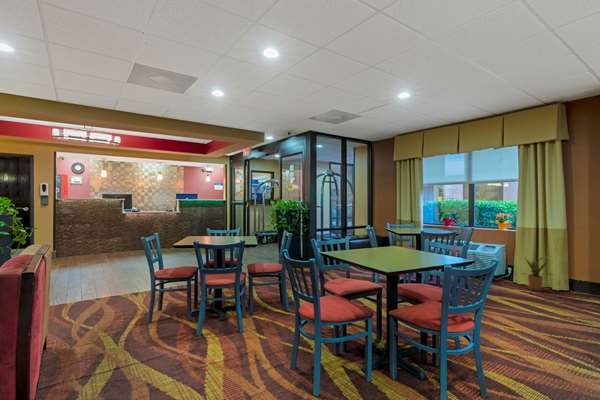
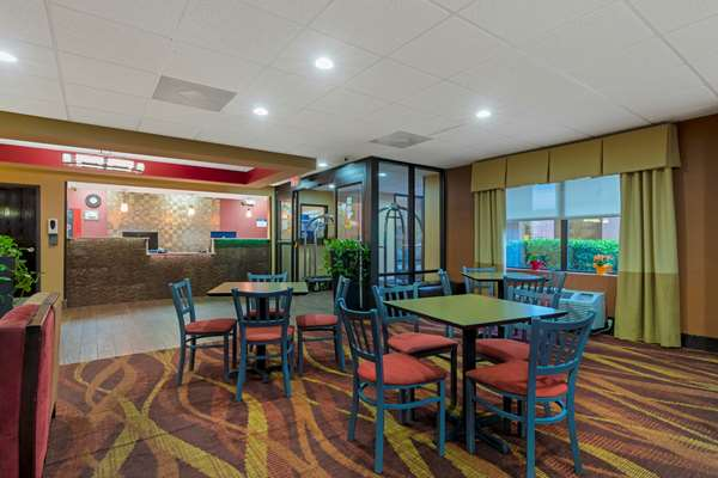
- house plant [516,255,554,292]
